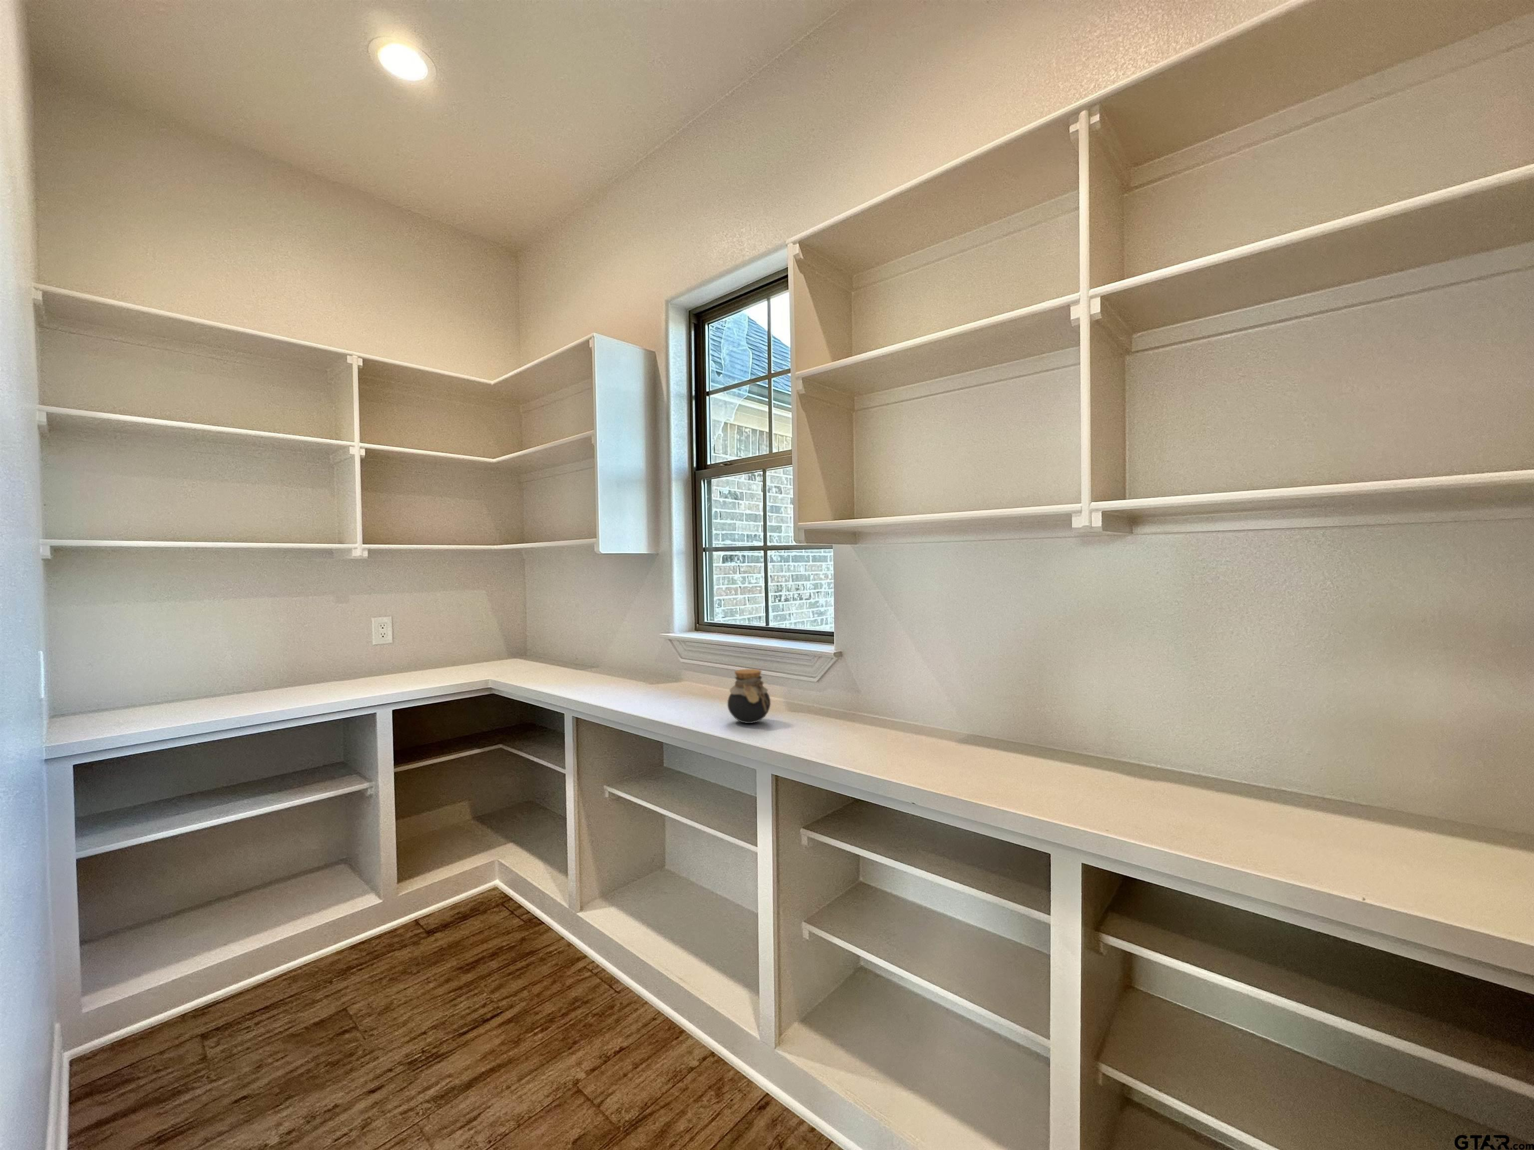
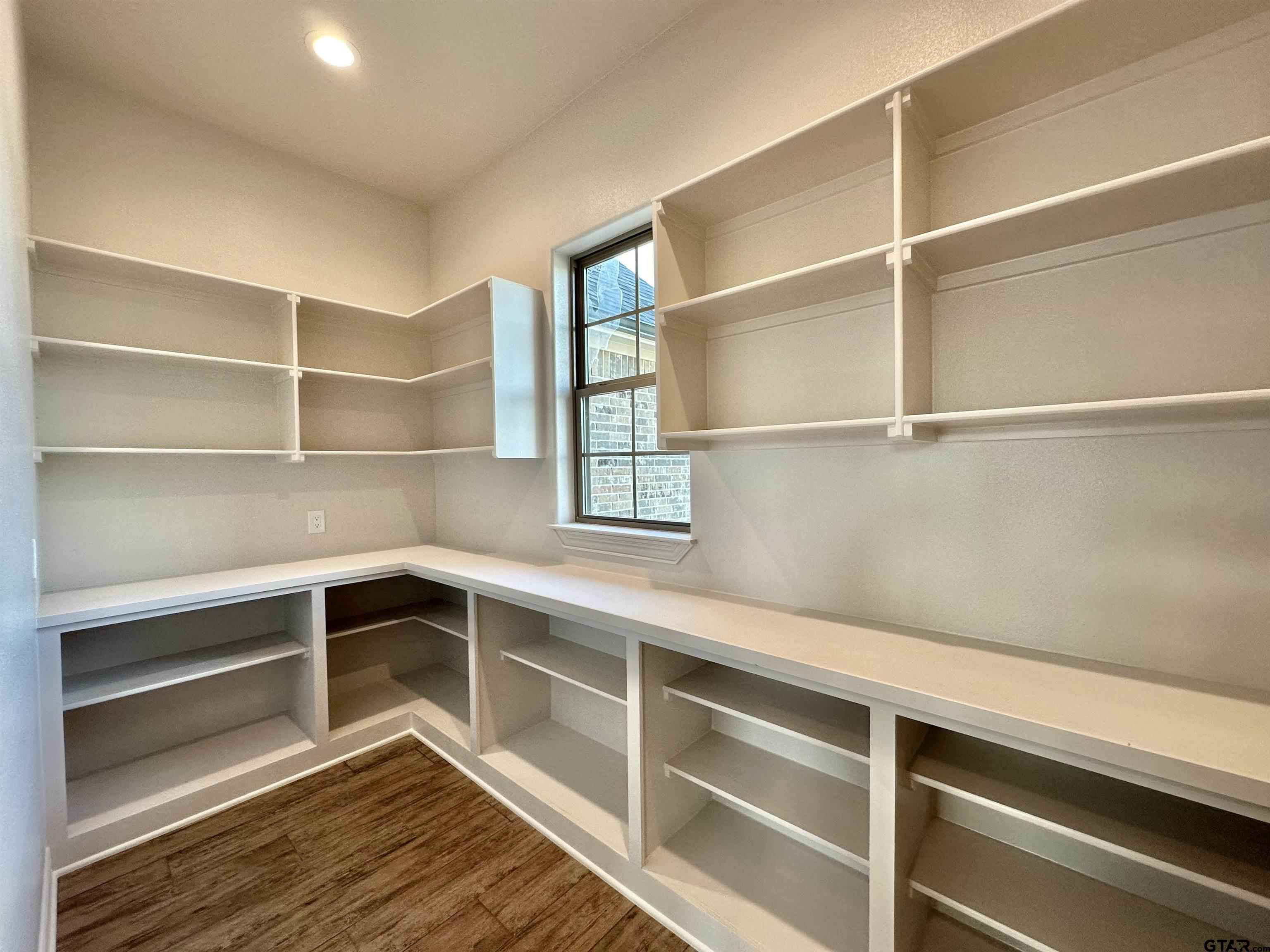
- jar [727,668,771,724]
